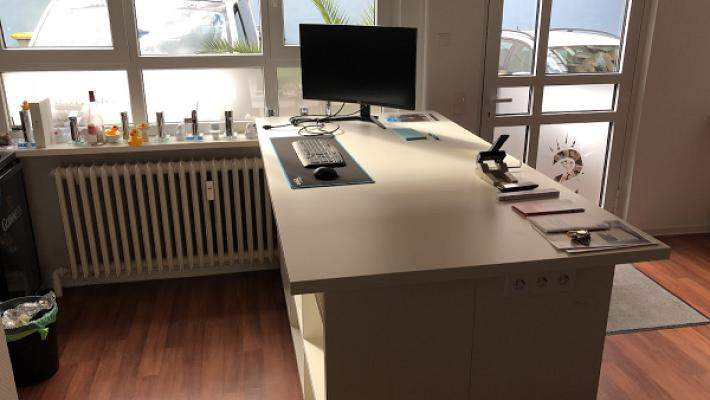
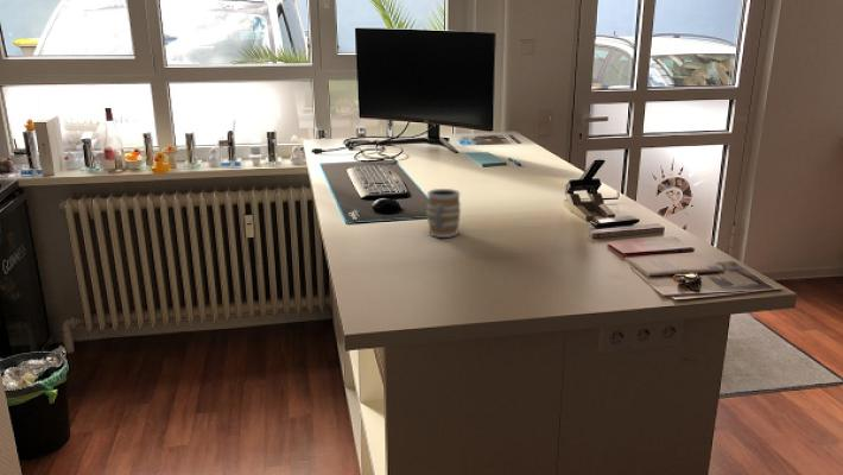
+ mug [425,188,462,239]
